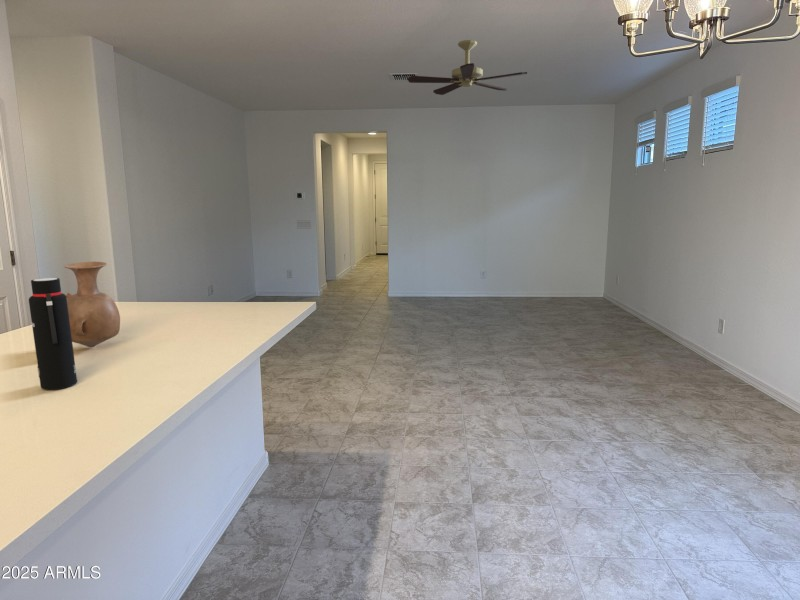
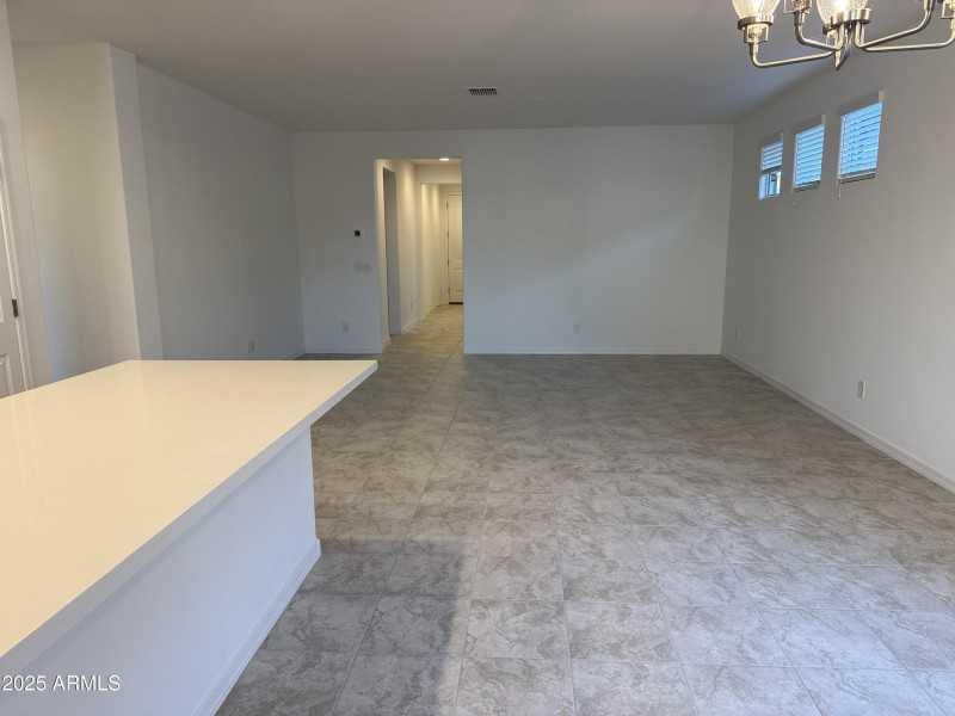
- vase [64,261,121,348]
- water bottle [28,277,78,391]
- ceiling fan [406,39,528,96]
